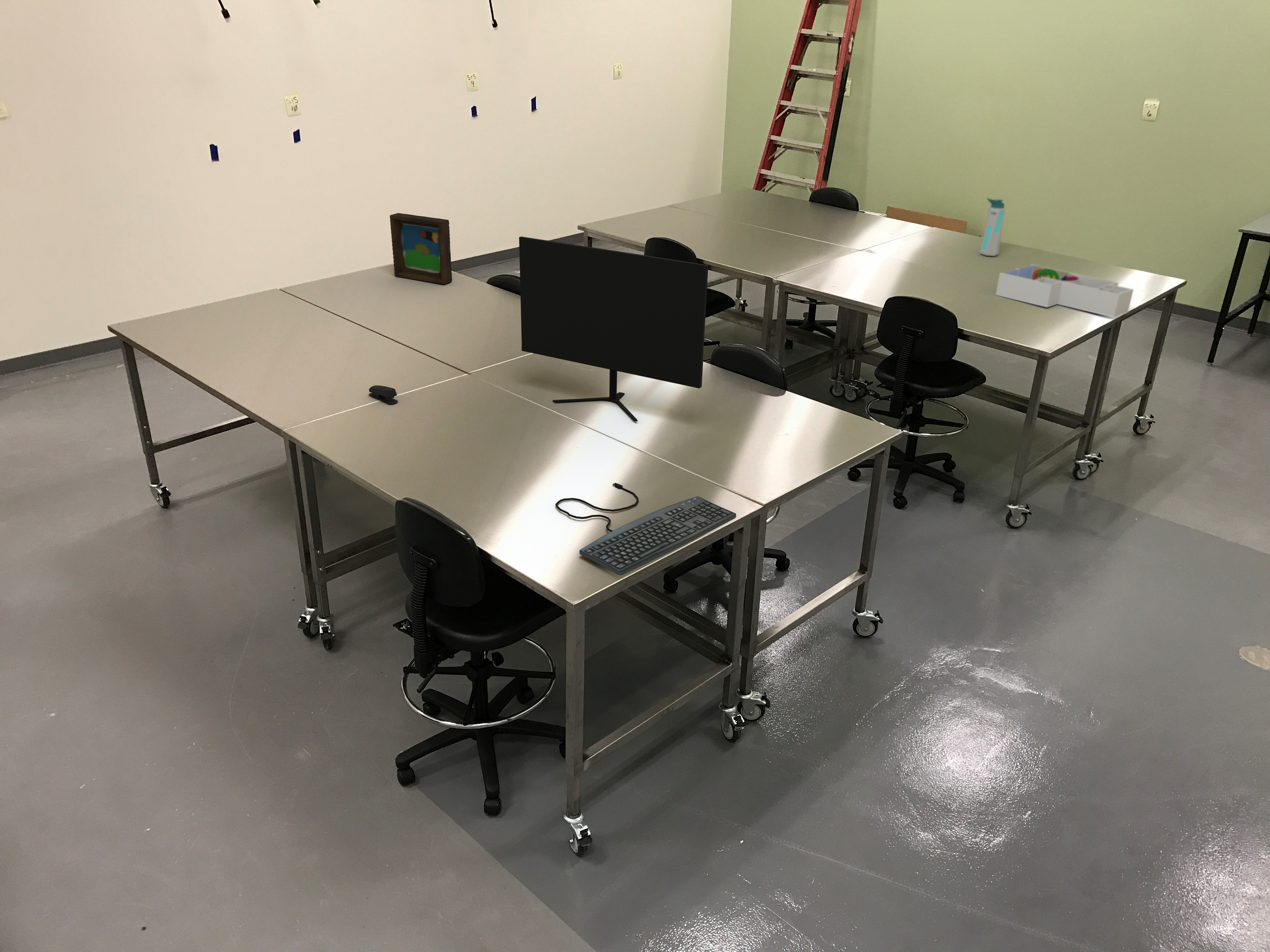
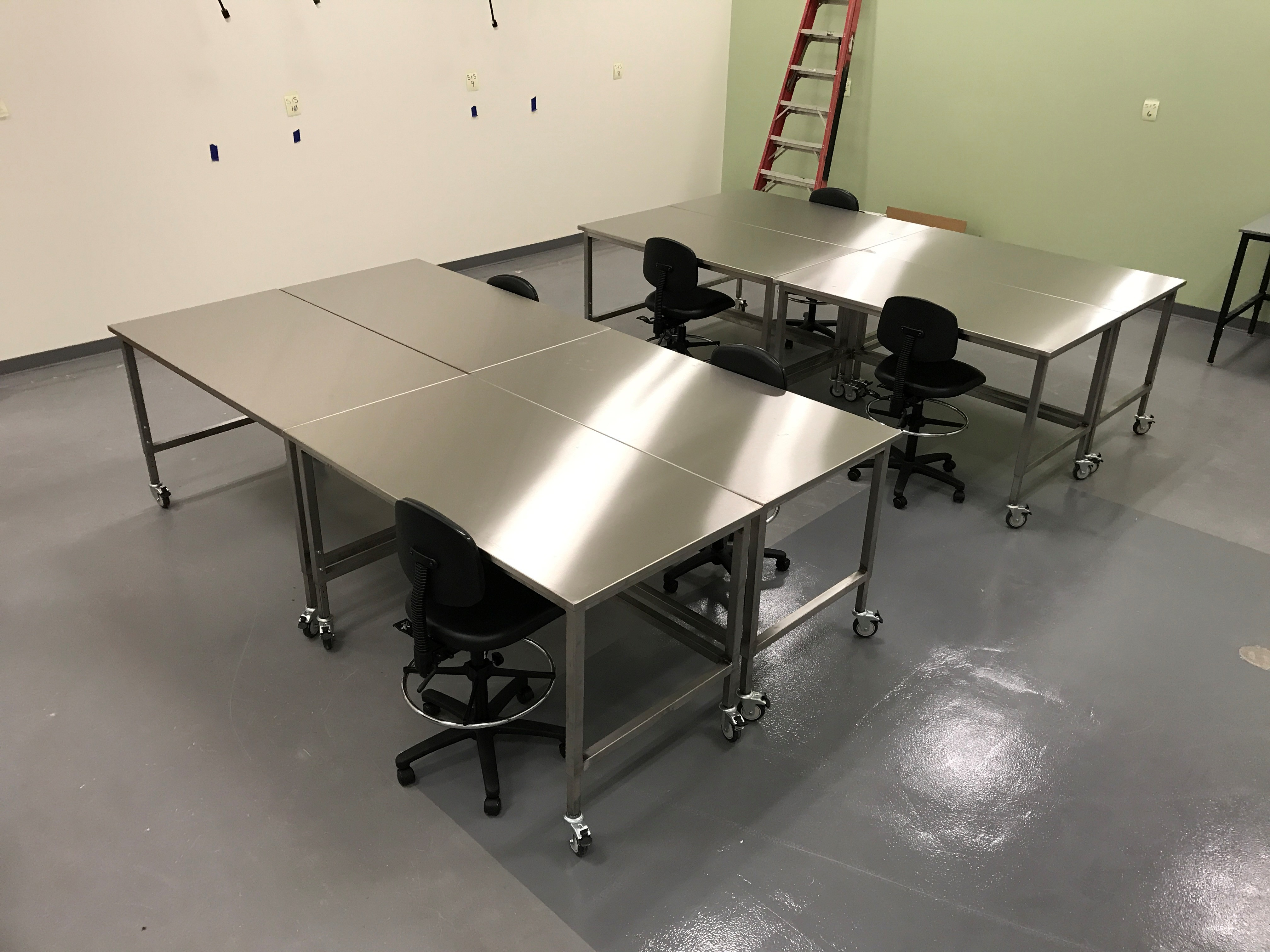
- water bottle [980,198,1006,257]
- keyboard [555,483,736,575]
- stapler [369,385,398,404]
- desk organizer [995,264,1134,318]
- picture frame [390,213,452,285]
- monitor [519,236,709,422]
